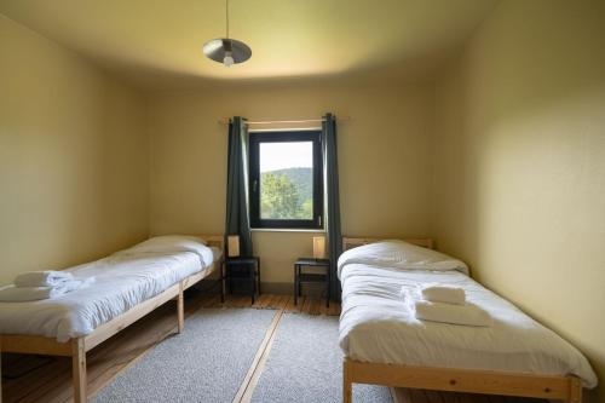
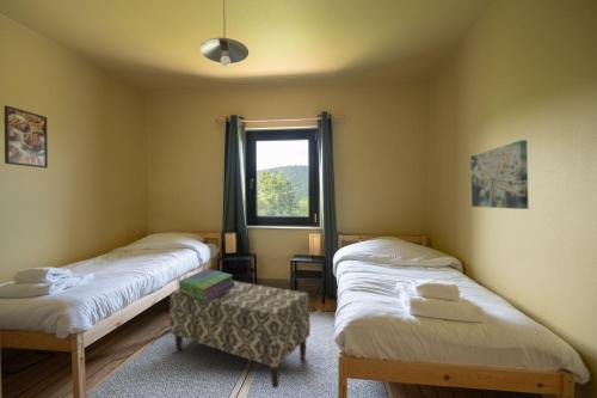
+ stack of books [177,268,236,301]
+ wall art [469,139,529,210]
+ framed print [4,104,49,170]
+ bench [168,280,312,390]
